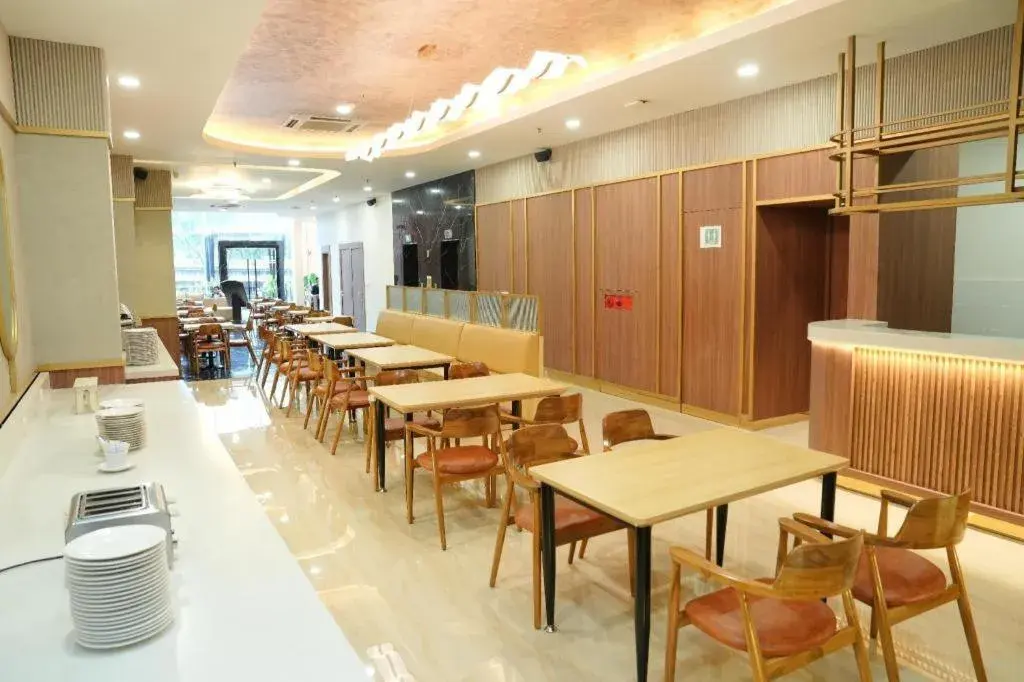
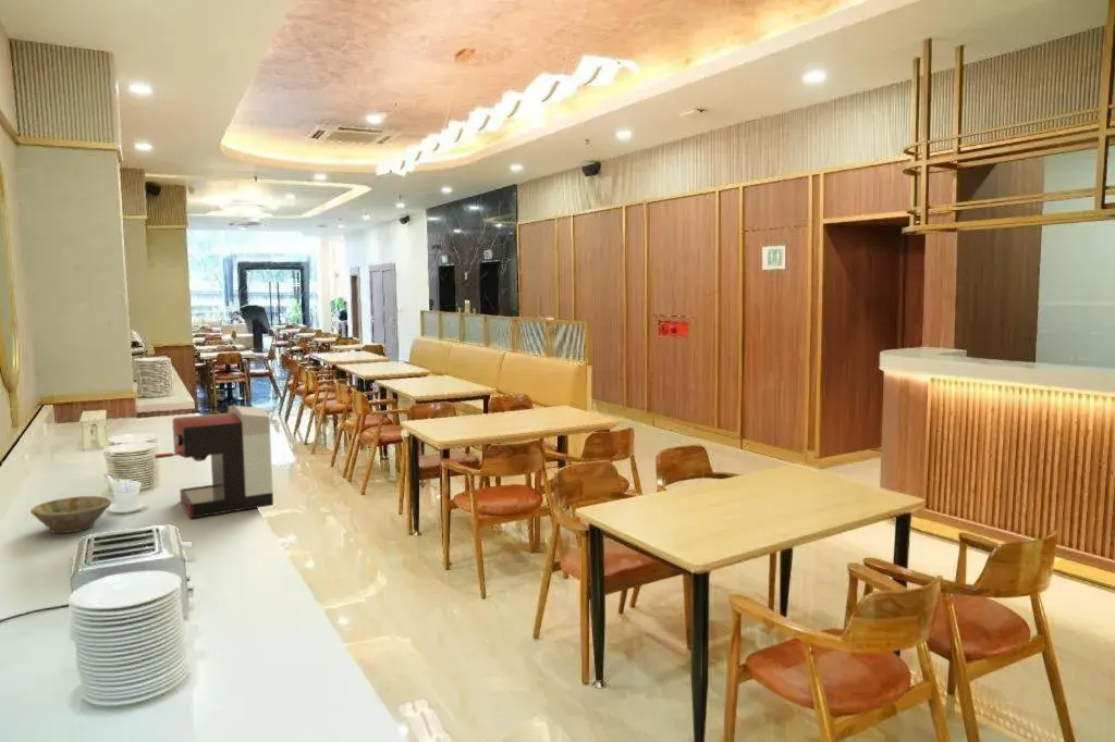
+ coffee maker [154,405,274,519]
+ bowl [29,495,113,534]
